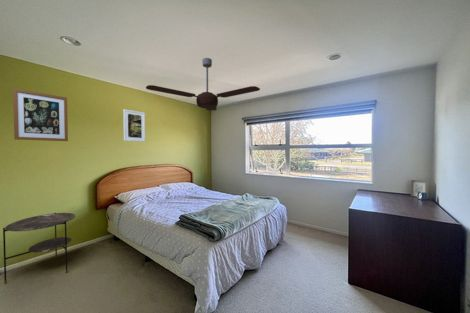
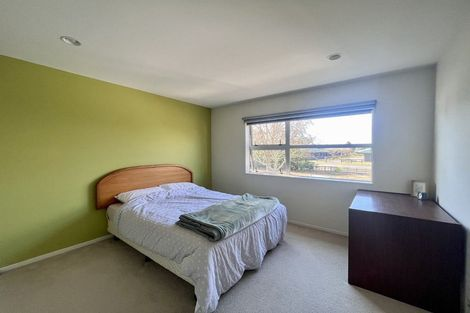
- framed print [122,108,146,143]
- side table [2,212,76,285]
- wall art [12,87,69,142]
- ceiling fan [145,57,261,111]
